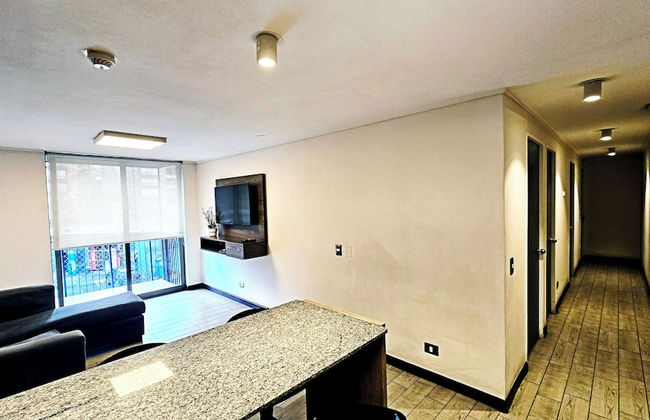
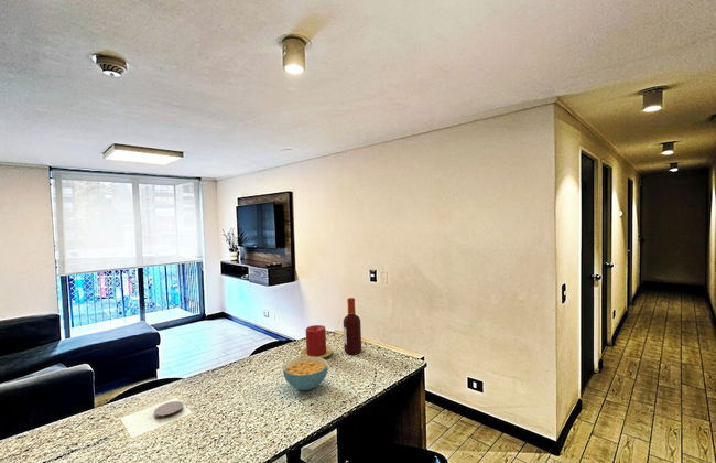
+ candle [299,324,334,358]
+ coaster [153,400,184,420]
+ cereal bowl [282,356,329,391]
+ bottle [343,297,362,355]
